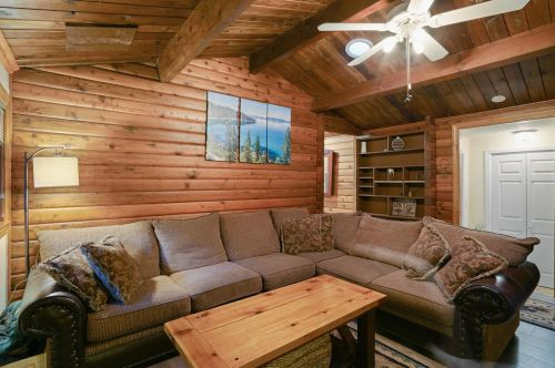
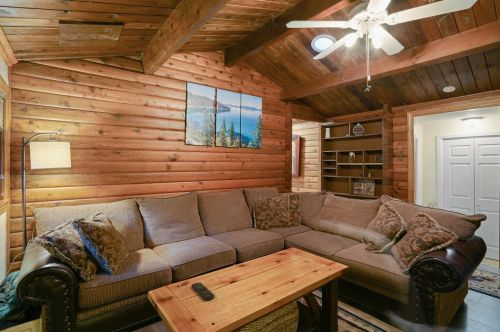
+ remote control [191,281,215,301]
